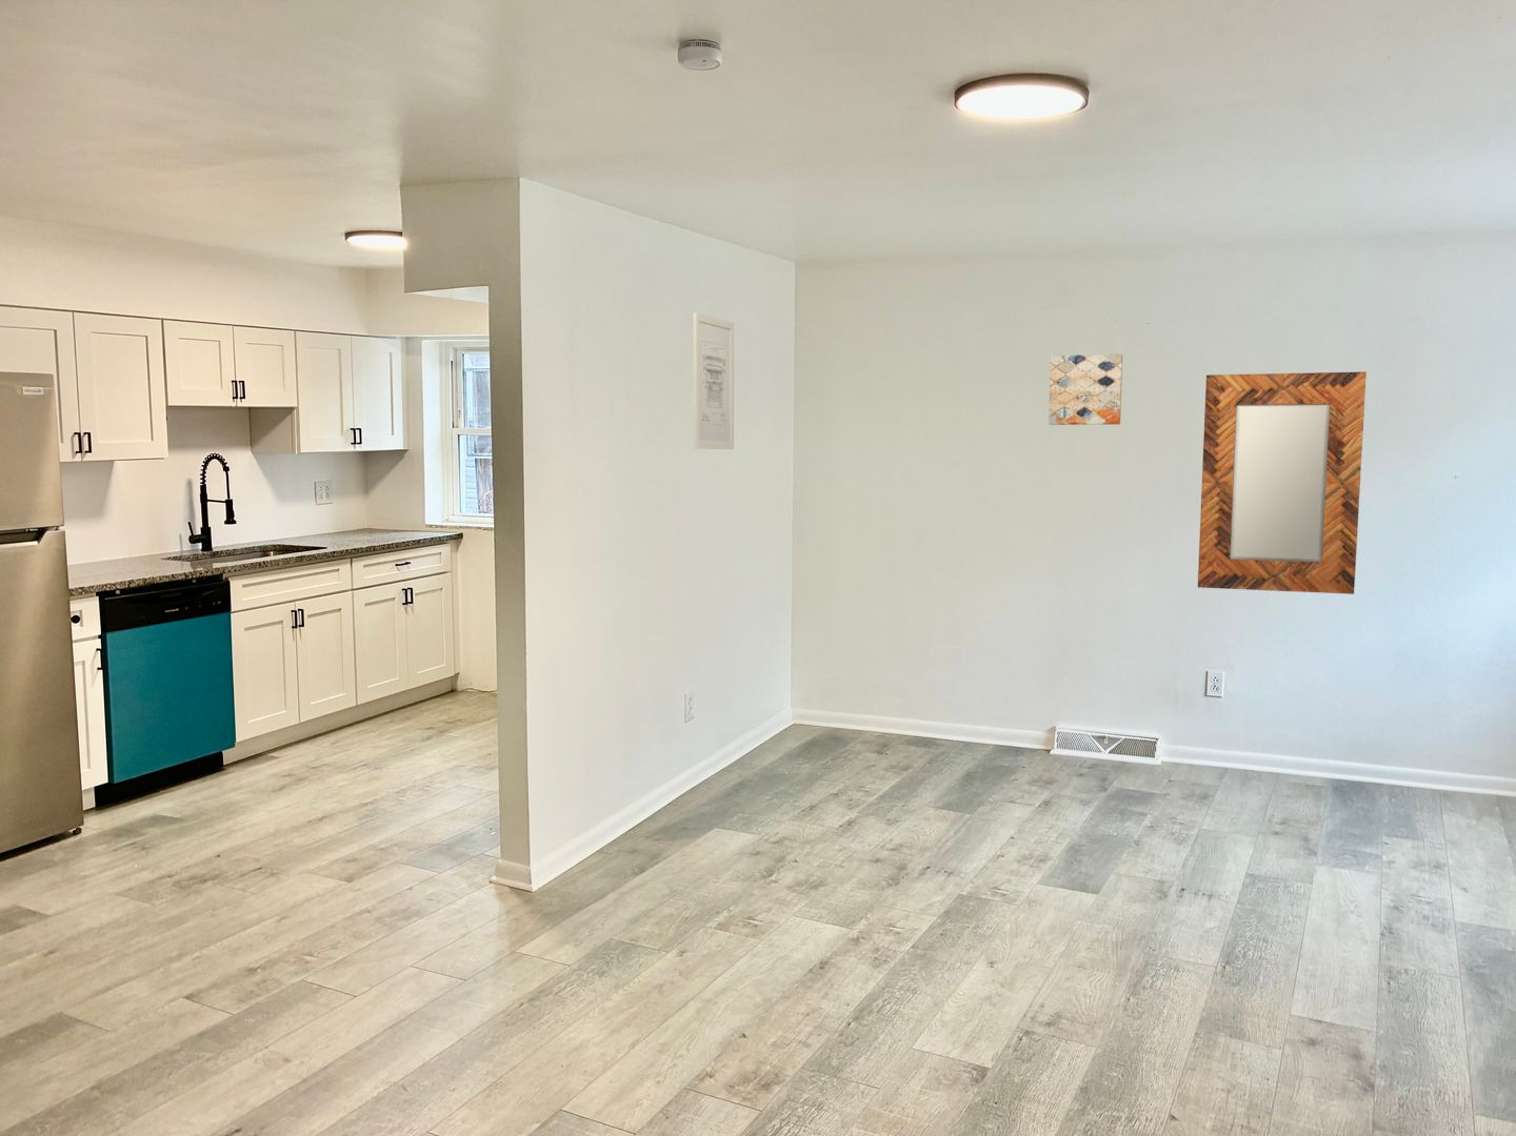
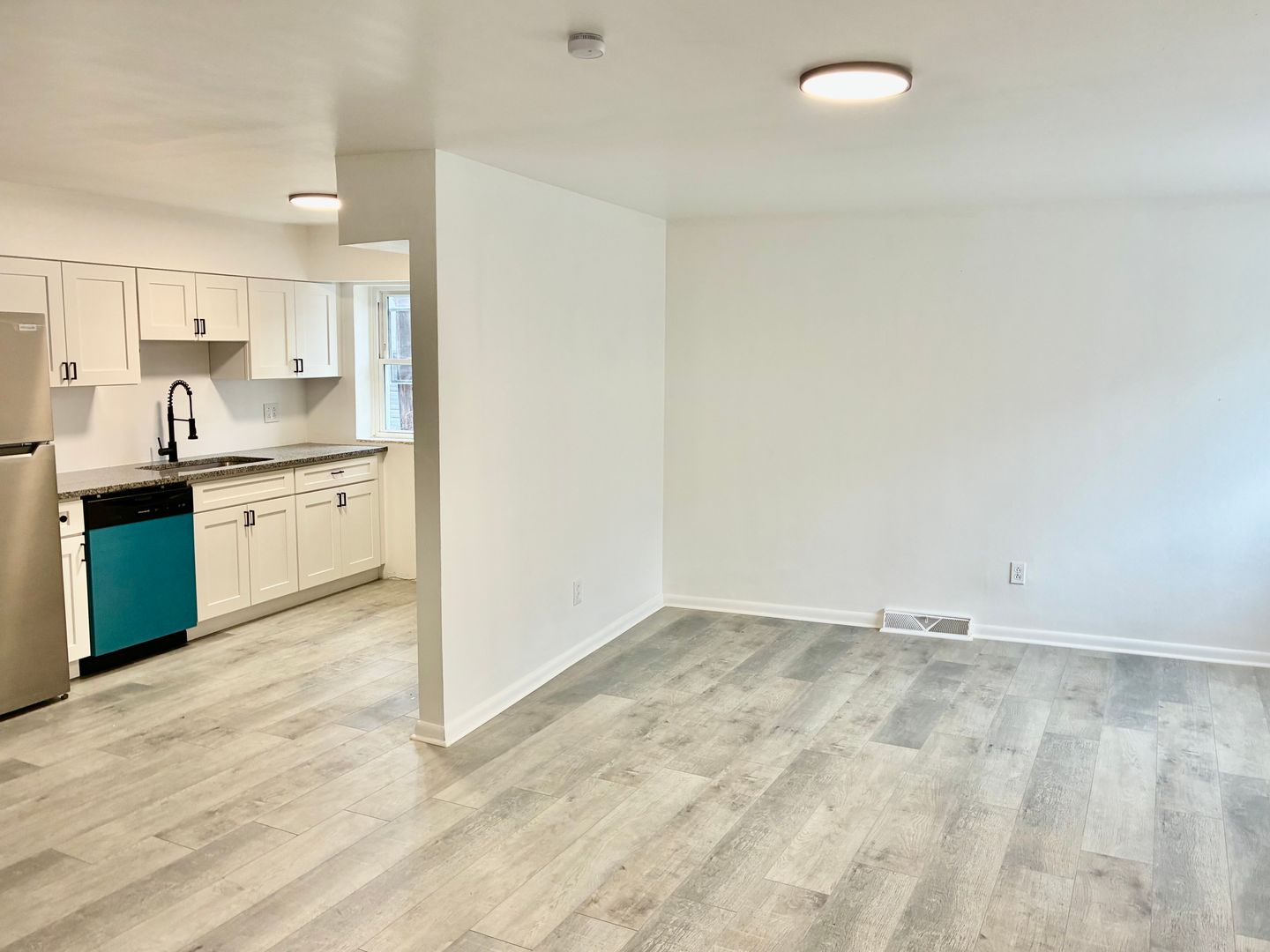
- wall art [1048,353,1123,426]
- home mirror [1197,371,1368,595]
- wall art [692,311,735,450]
